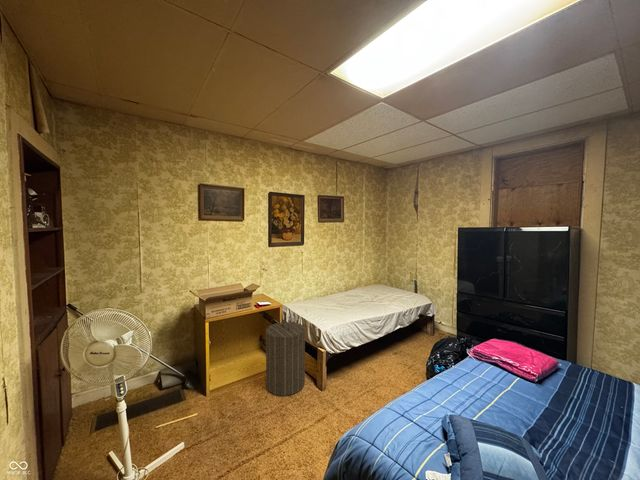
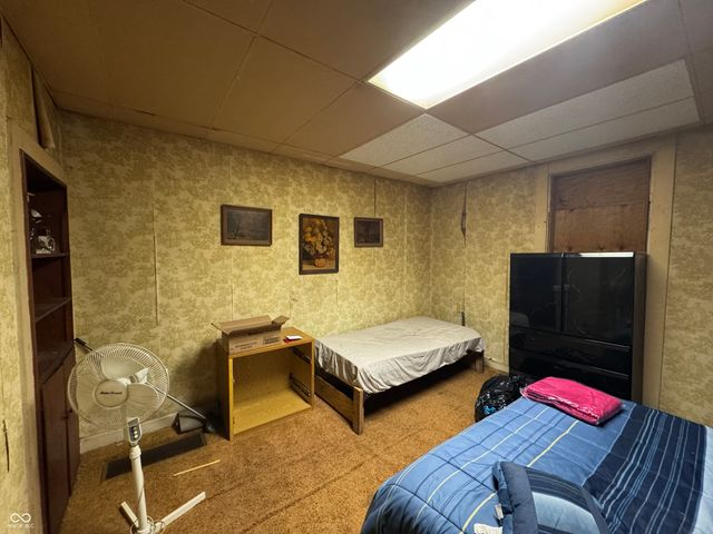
- laundry hamper [265,319,306,397]
